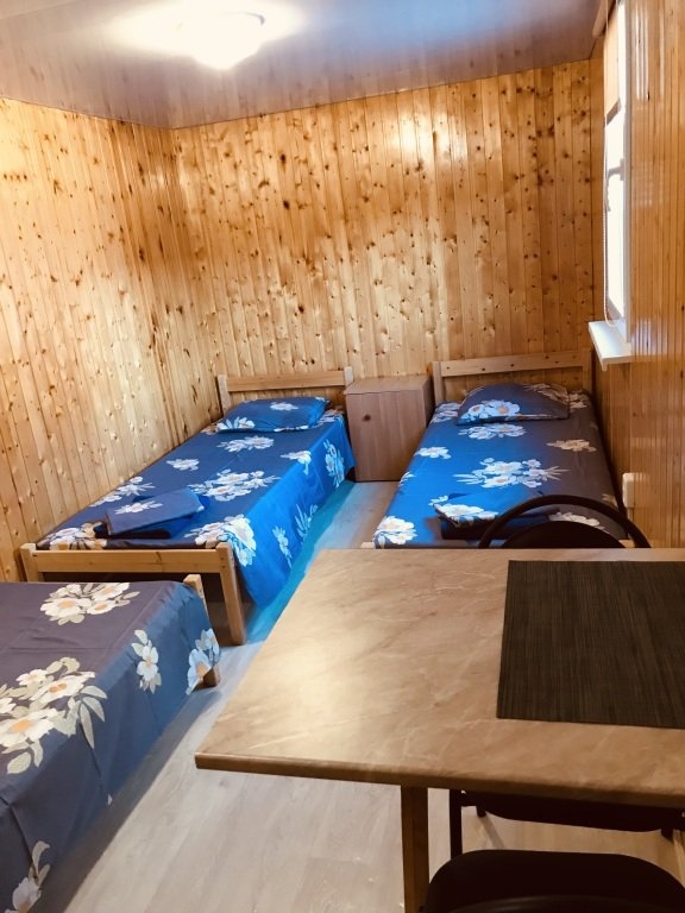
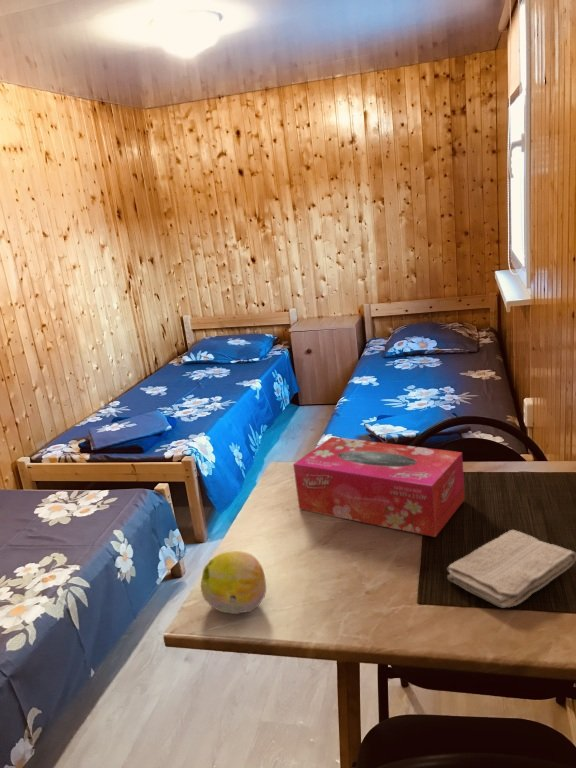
+ fruit [200,550,267,615]
+ tissue box [292,436,466,538]
+ washcloth [446,529,576,609]
